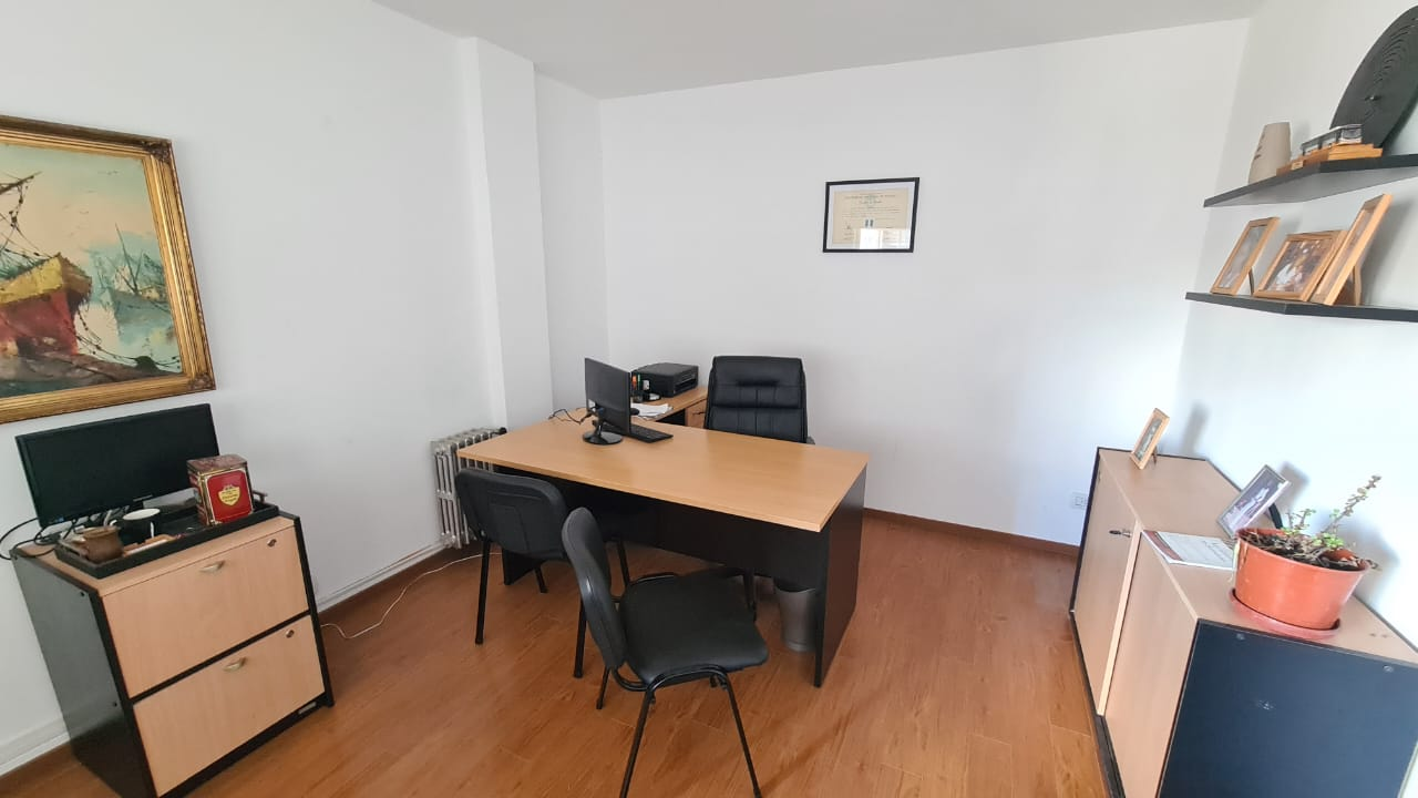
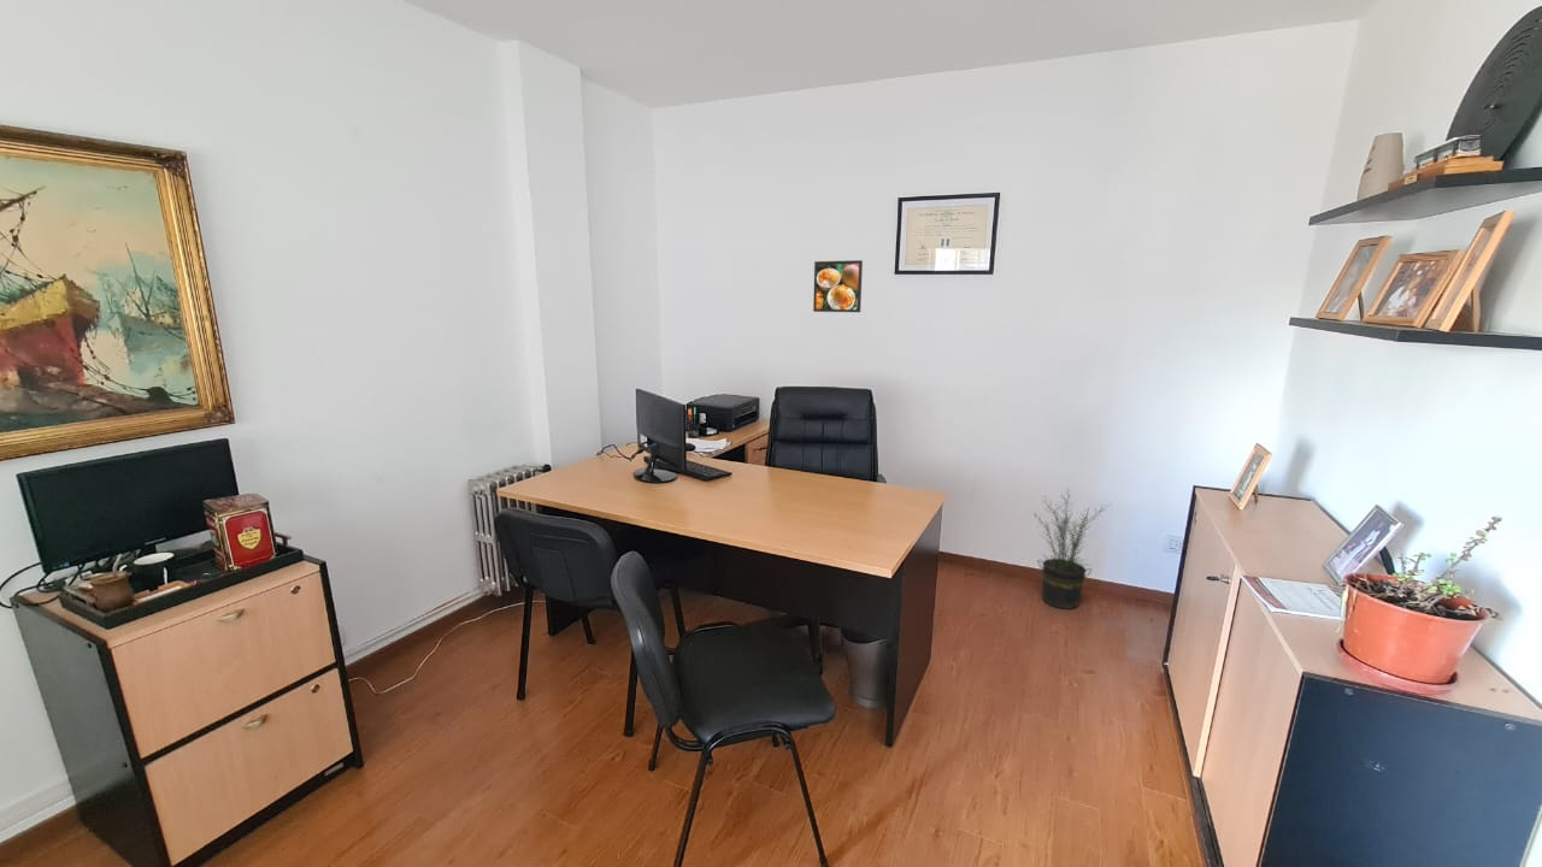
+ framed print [812,259,864,313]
+ potted plant [1031,485,1112,611]
